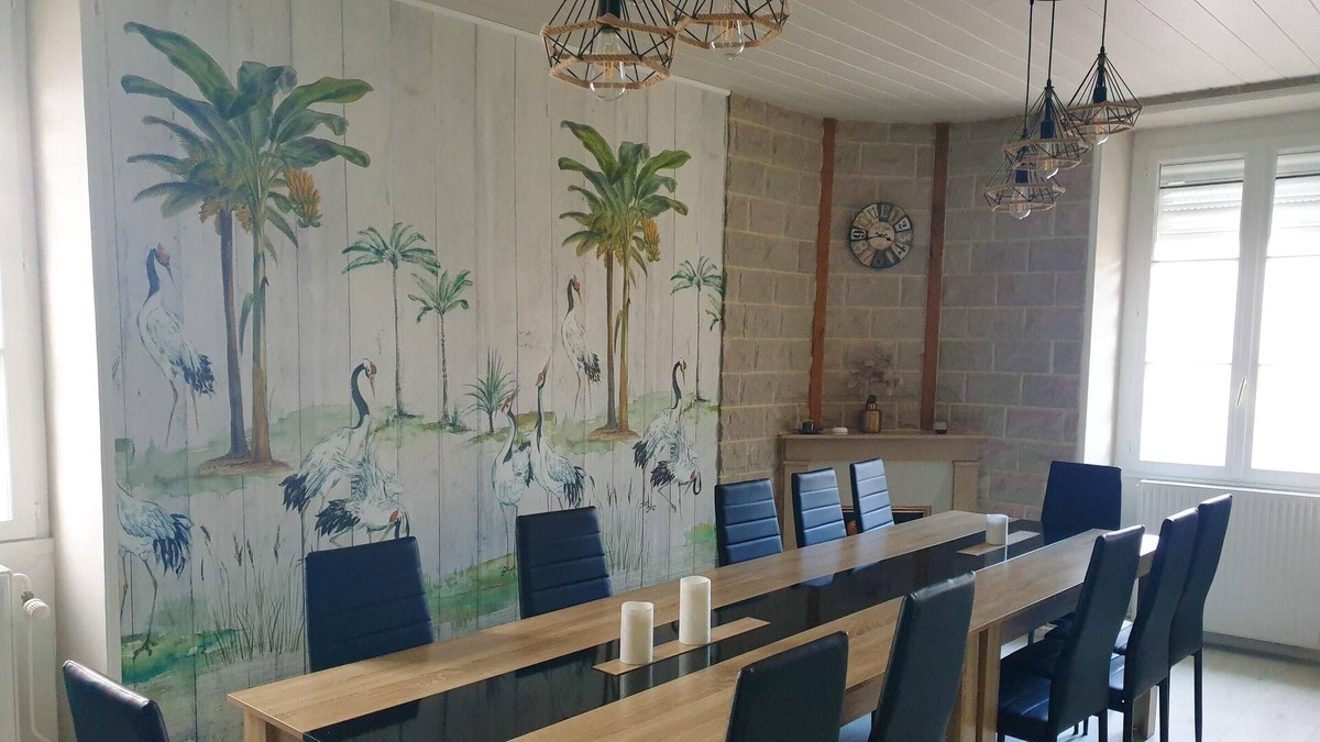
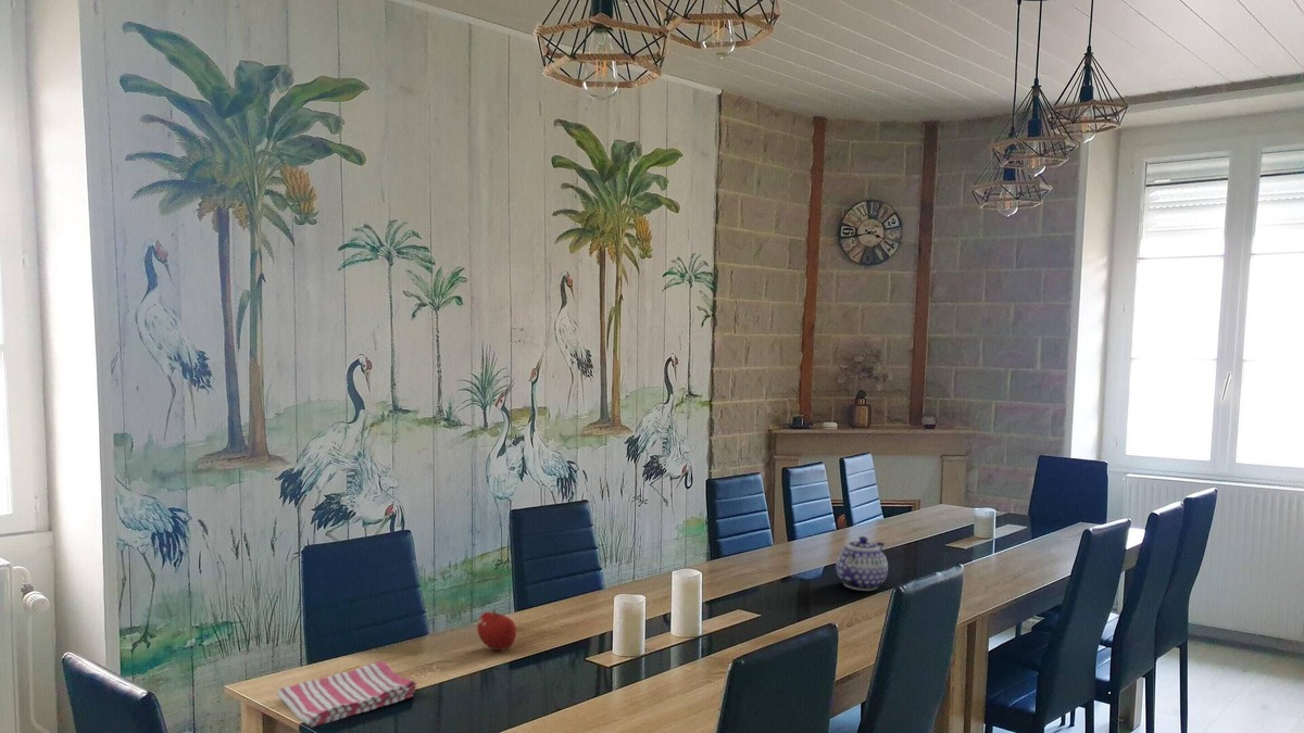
+ teapot [835,535,889,592]
+ dish towel [276,659,417,729]
+ fruit [476,608,517,652]
